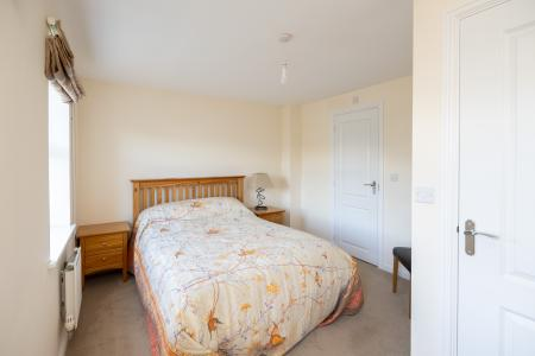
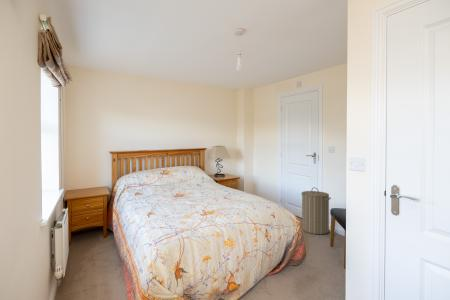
+ laundry hamper [300,186,332,235]
